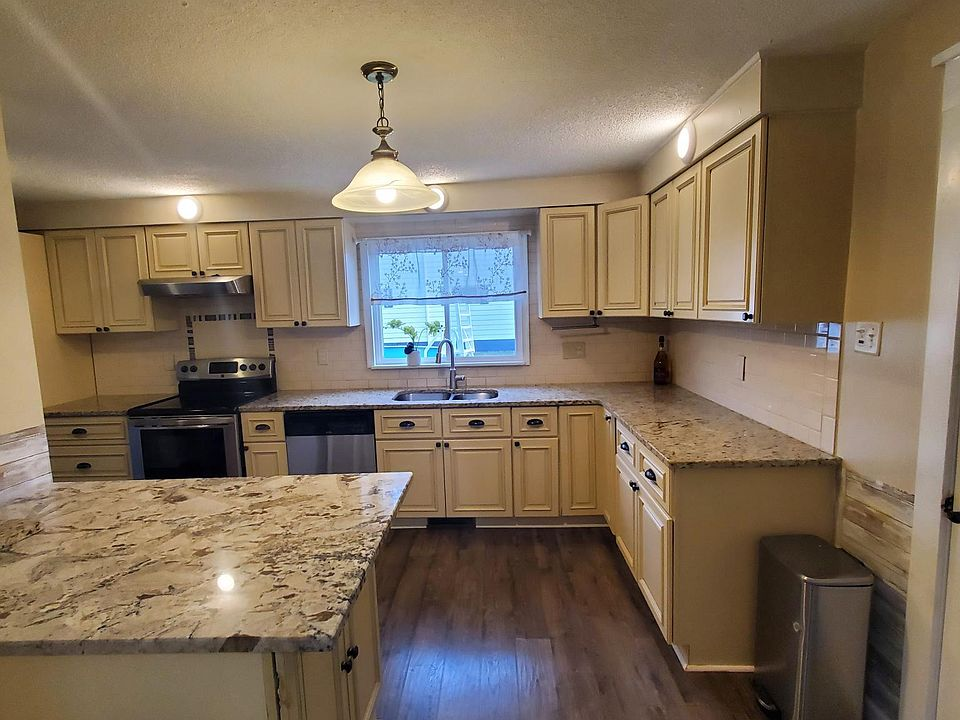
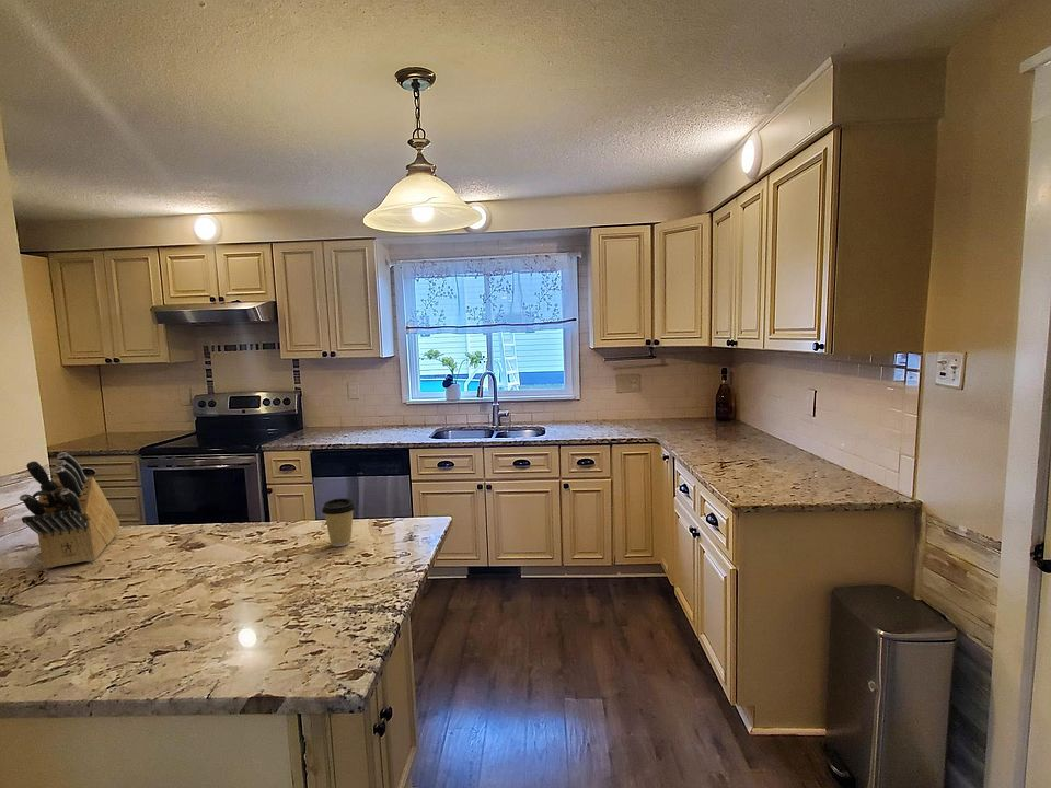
+ coffee cup [321,497,357,547]
+ knife block [18,451,120,569]
